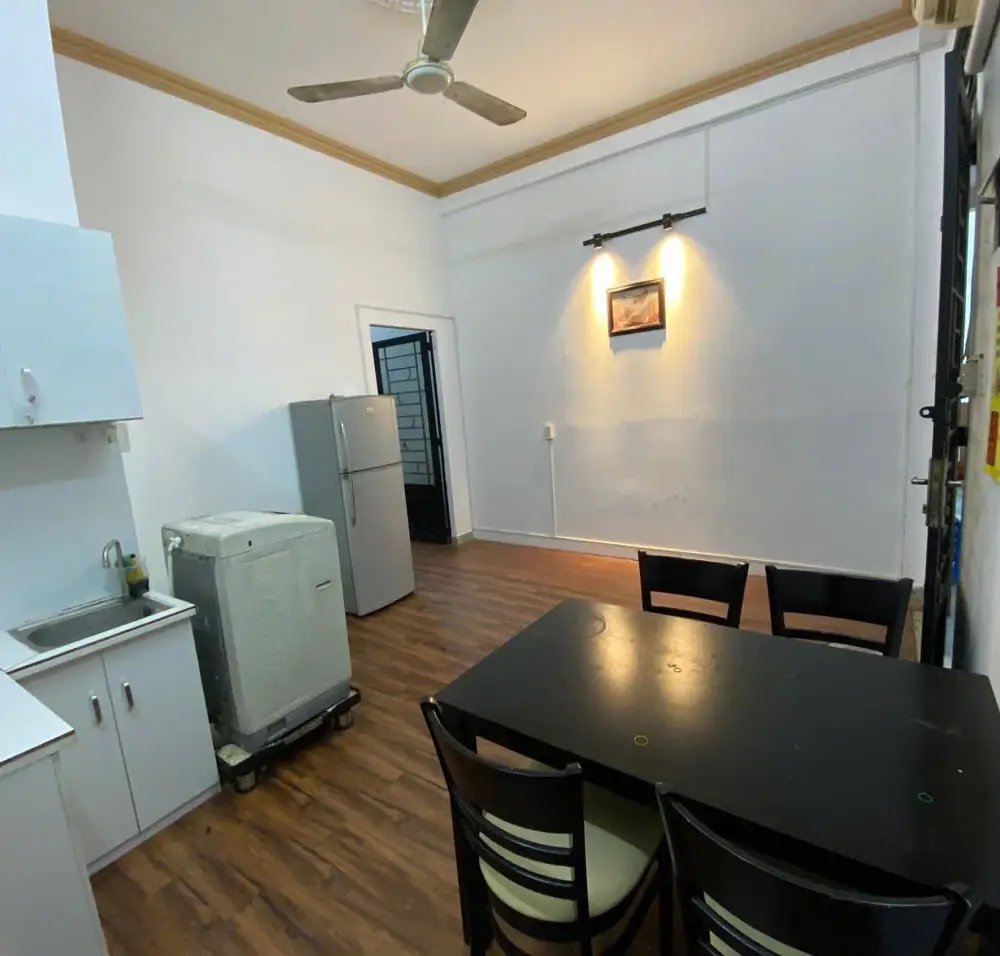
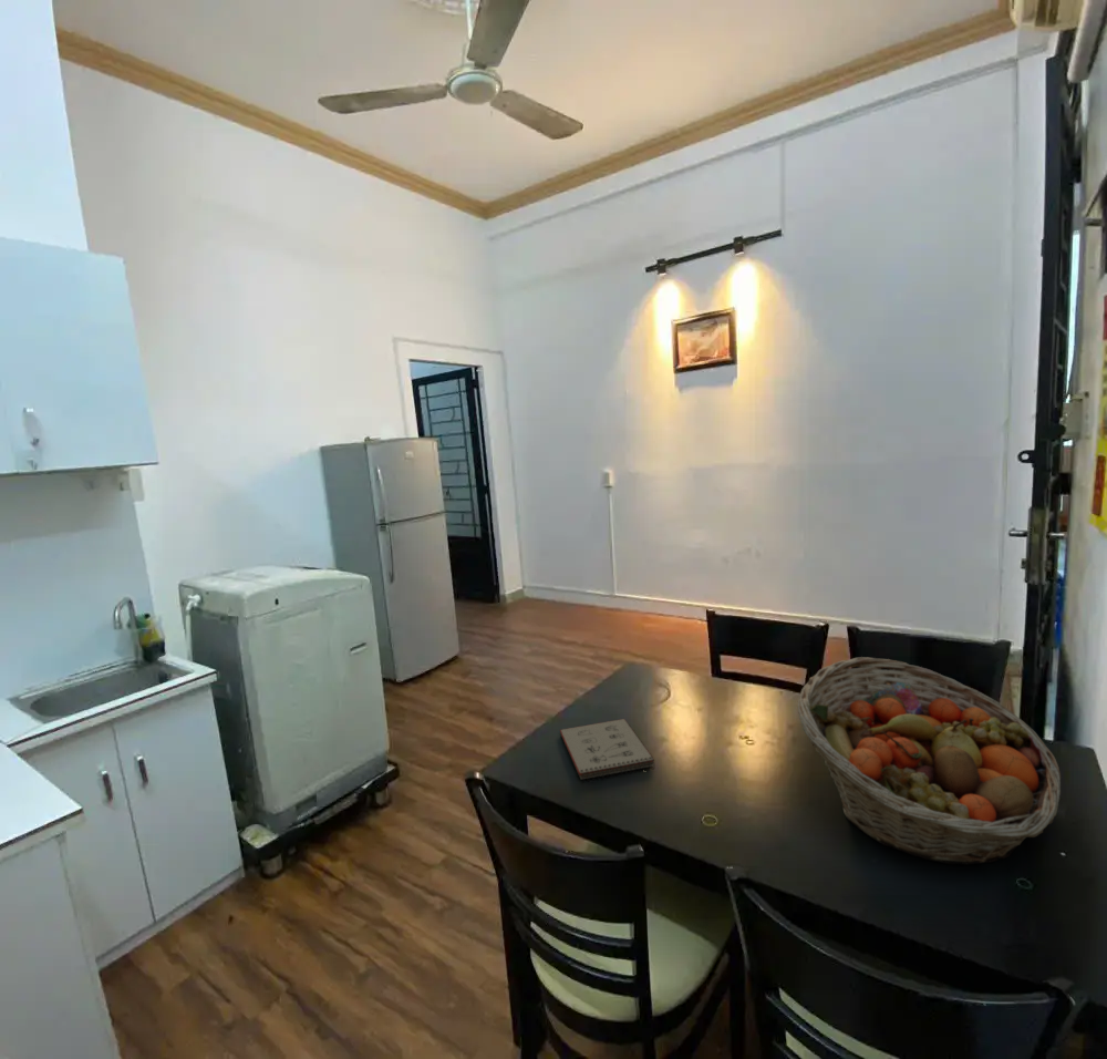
+ notepad [559,718,656,783]
+ fruit basket [797,656,1063,866]
